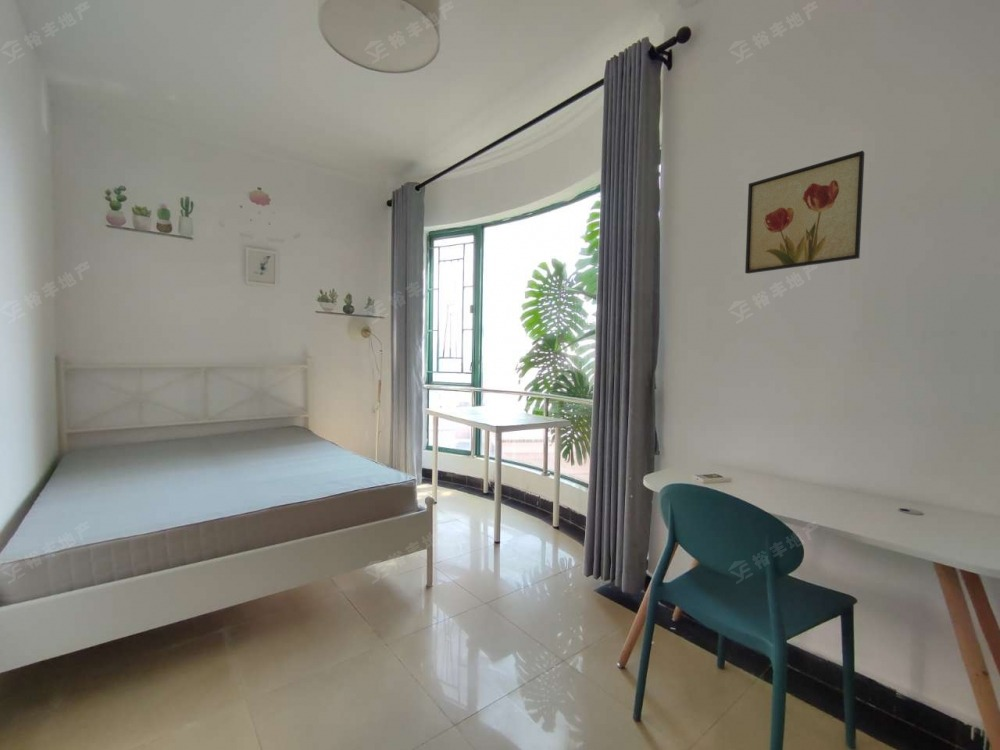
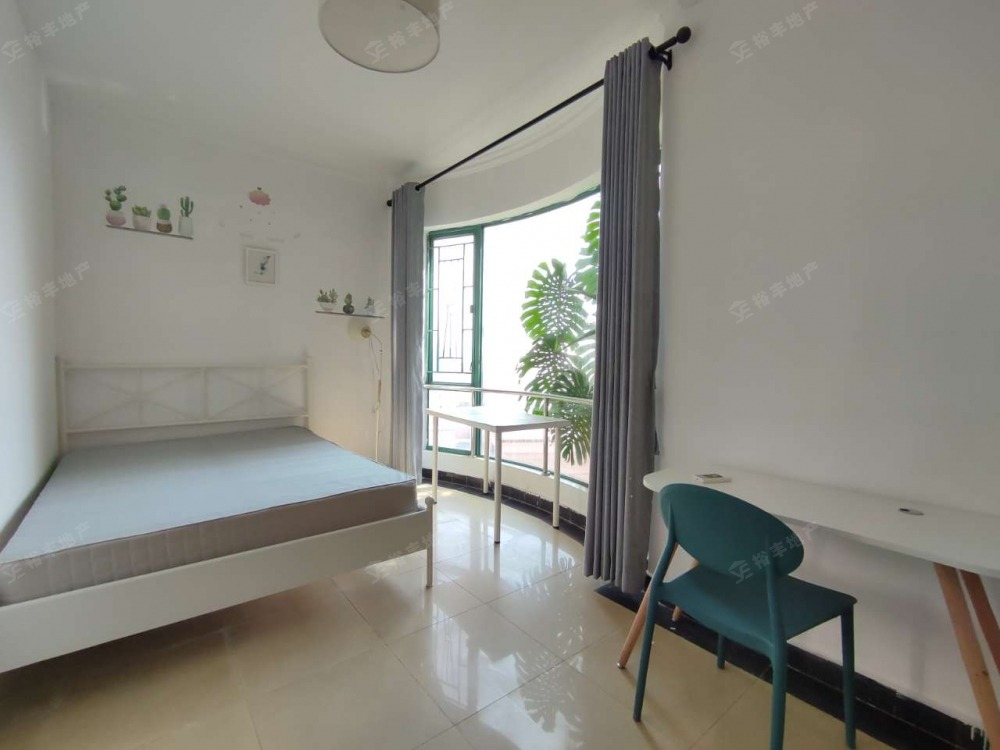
- wall art [744,150,865,275]
